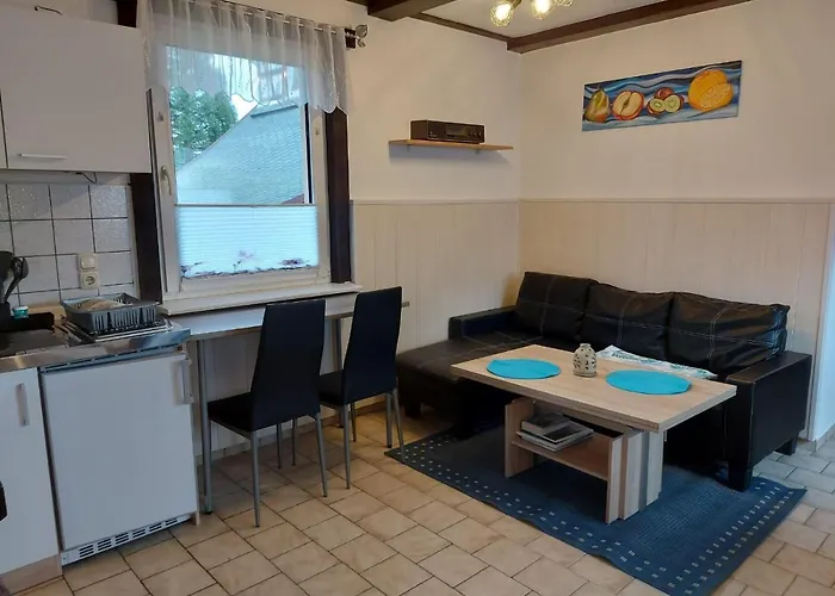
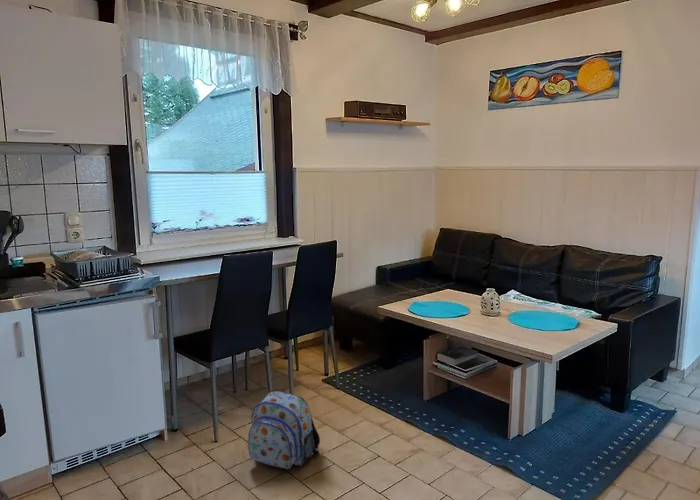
+ backpack [247,389,321,470]
